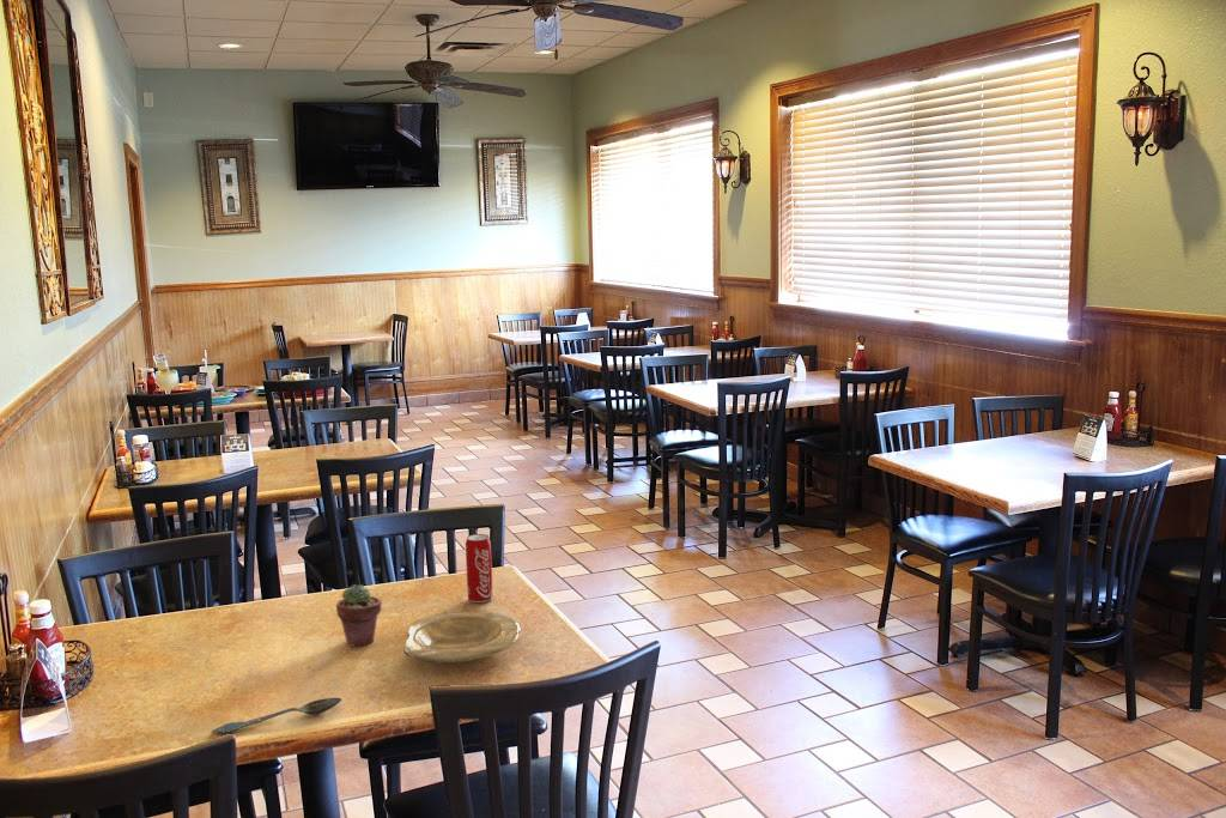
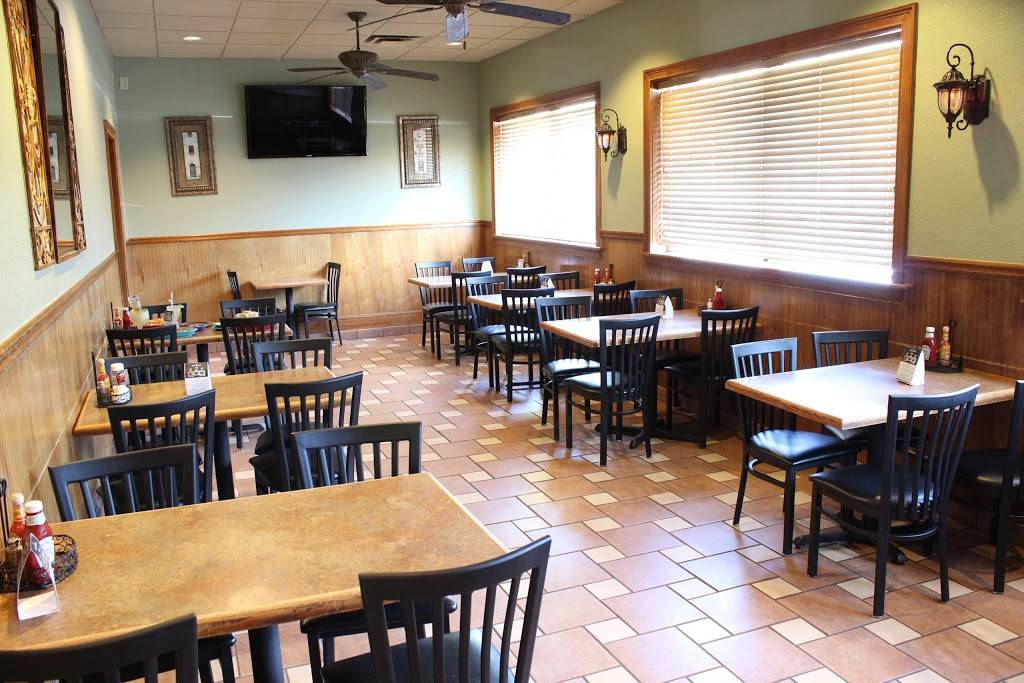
- plate [402,611,522,664]
- spoon [211,697,342,734]
- beverage can [465,533,494,604]
- potted succulent [335,583,383,648]
